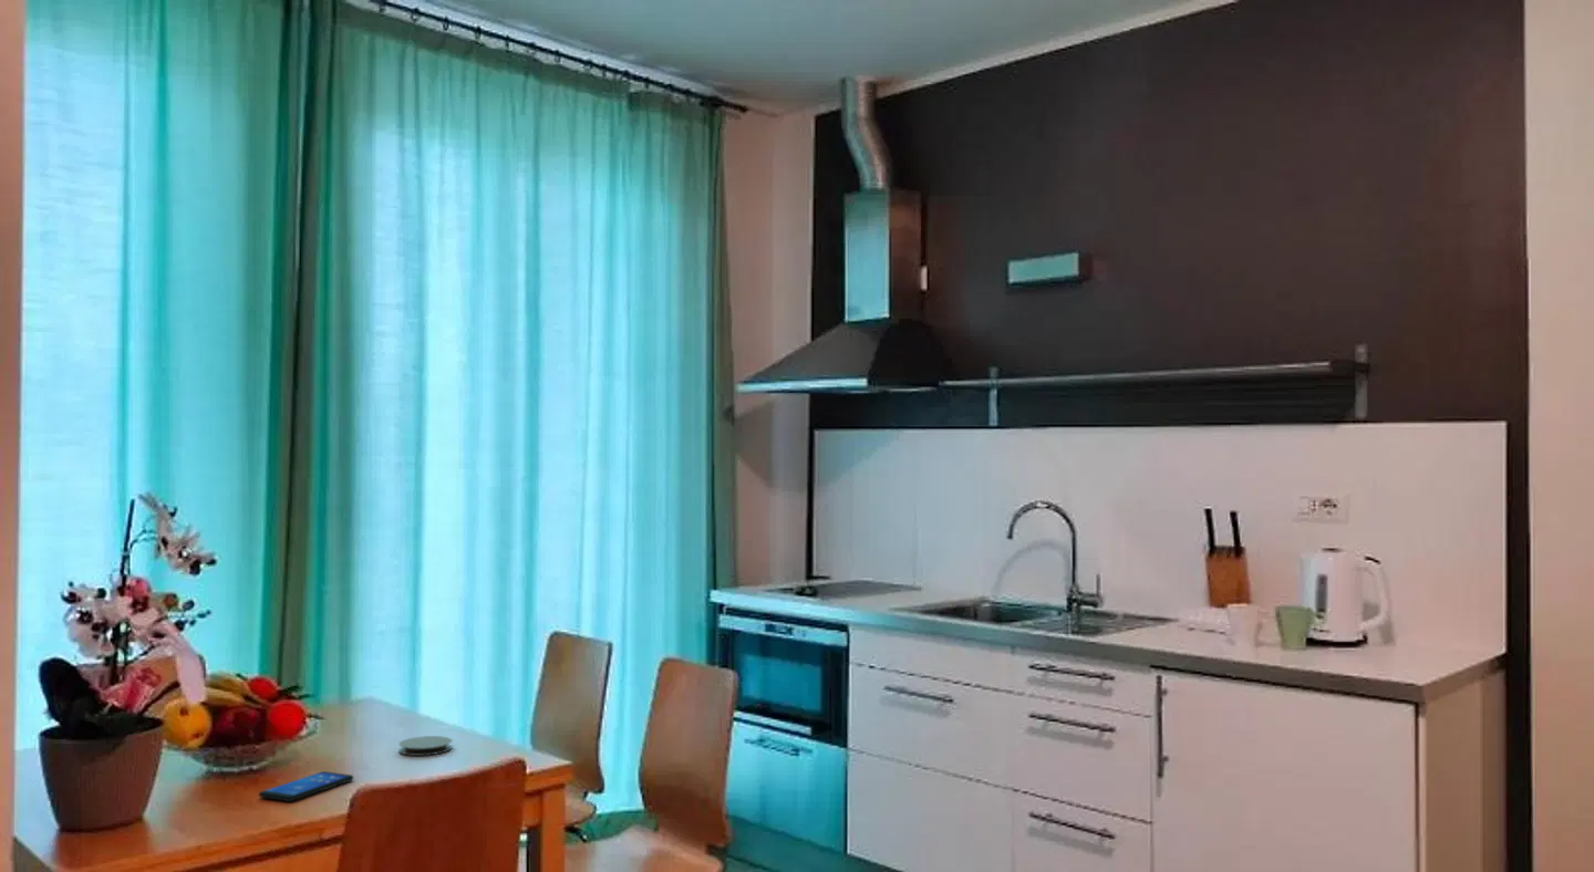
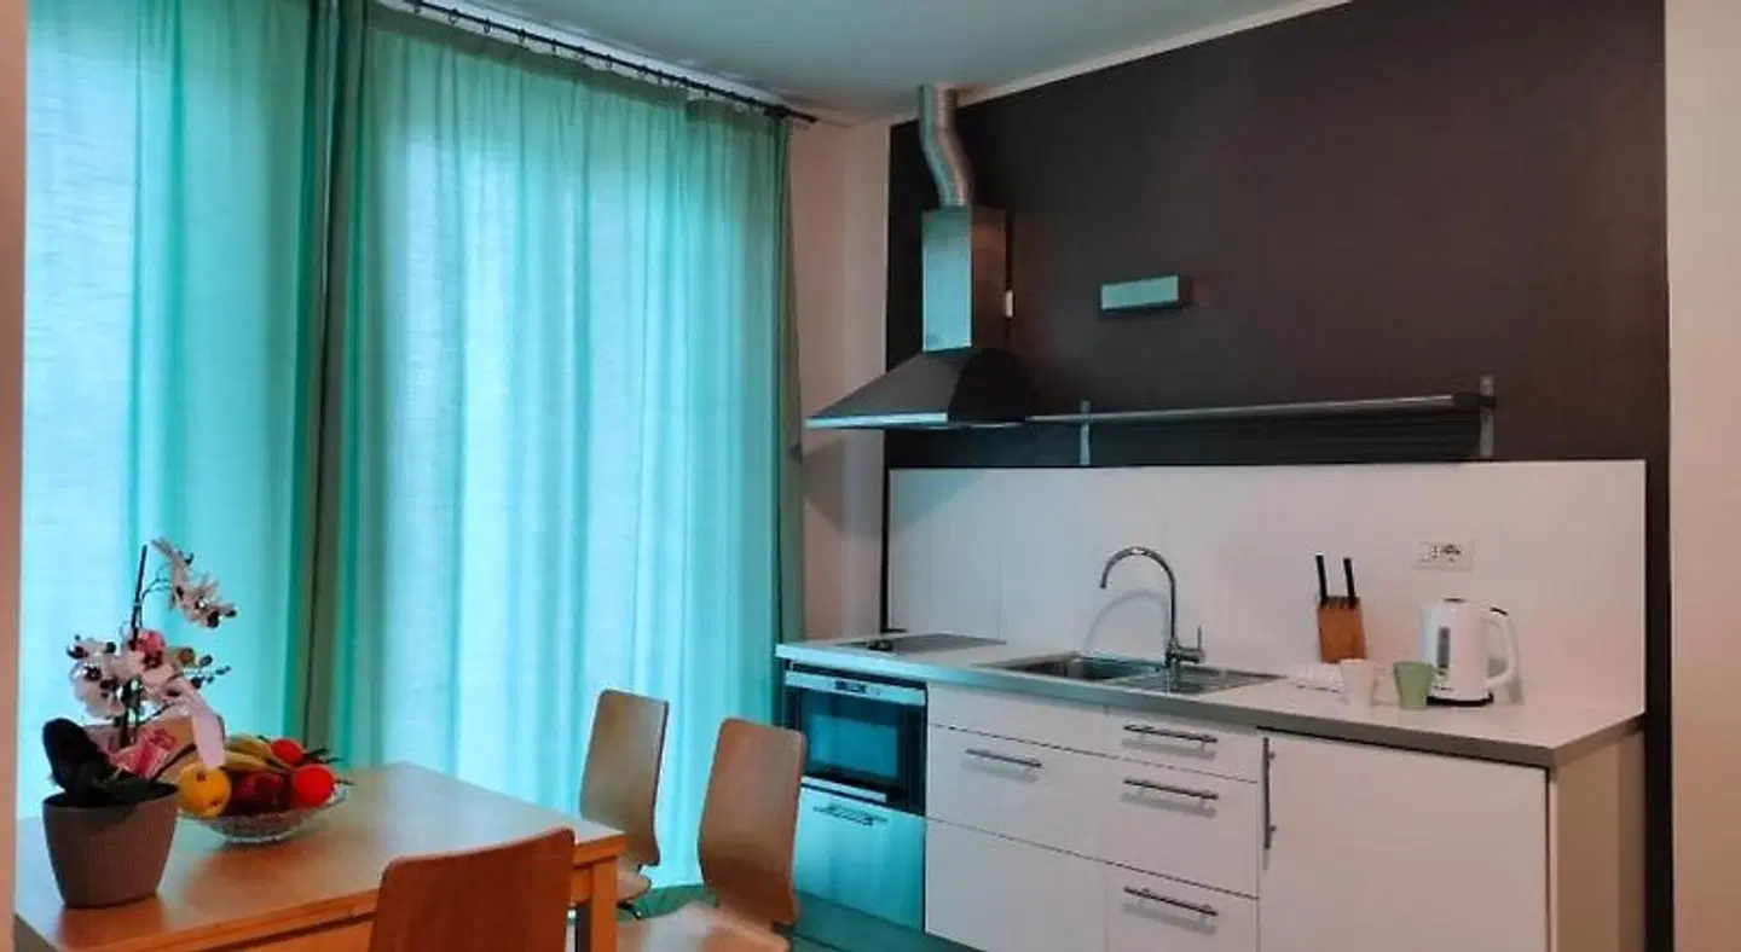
- smartphone [258,770,354,802]
- coaster [397,735,453,757]
